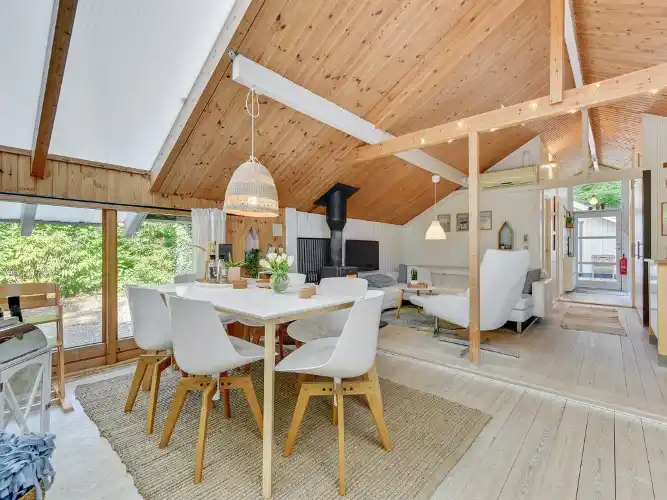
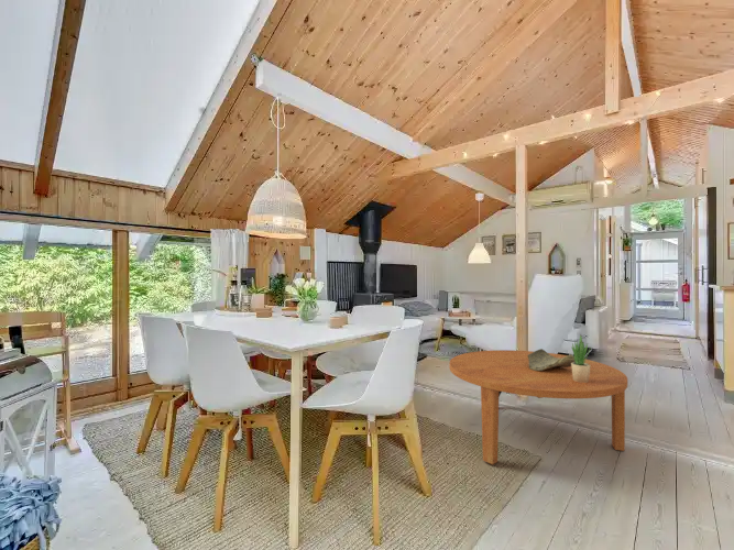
+ coffee table [448,349,628,465]
+ potted plant [570,333,592,383]
+ decorative bowl [528,348,576,371]
